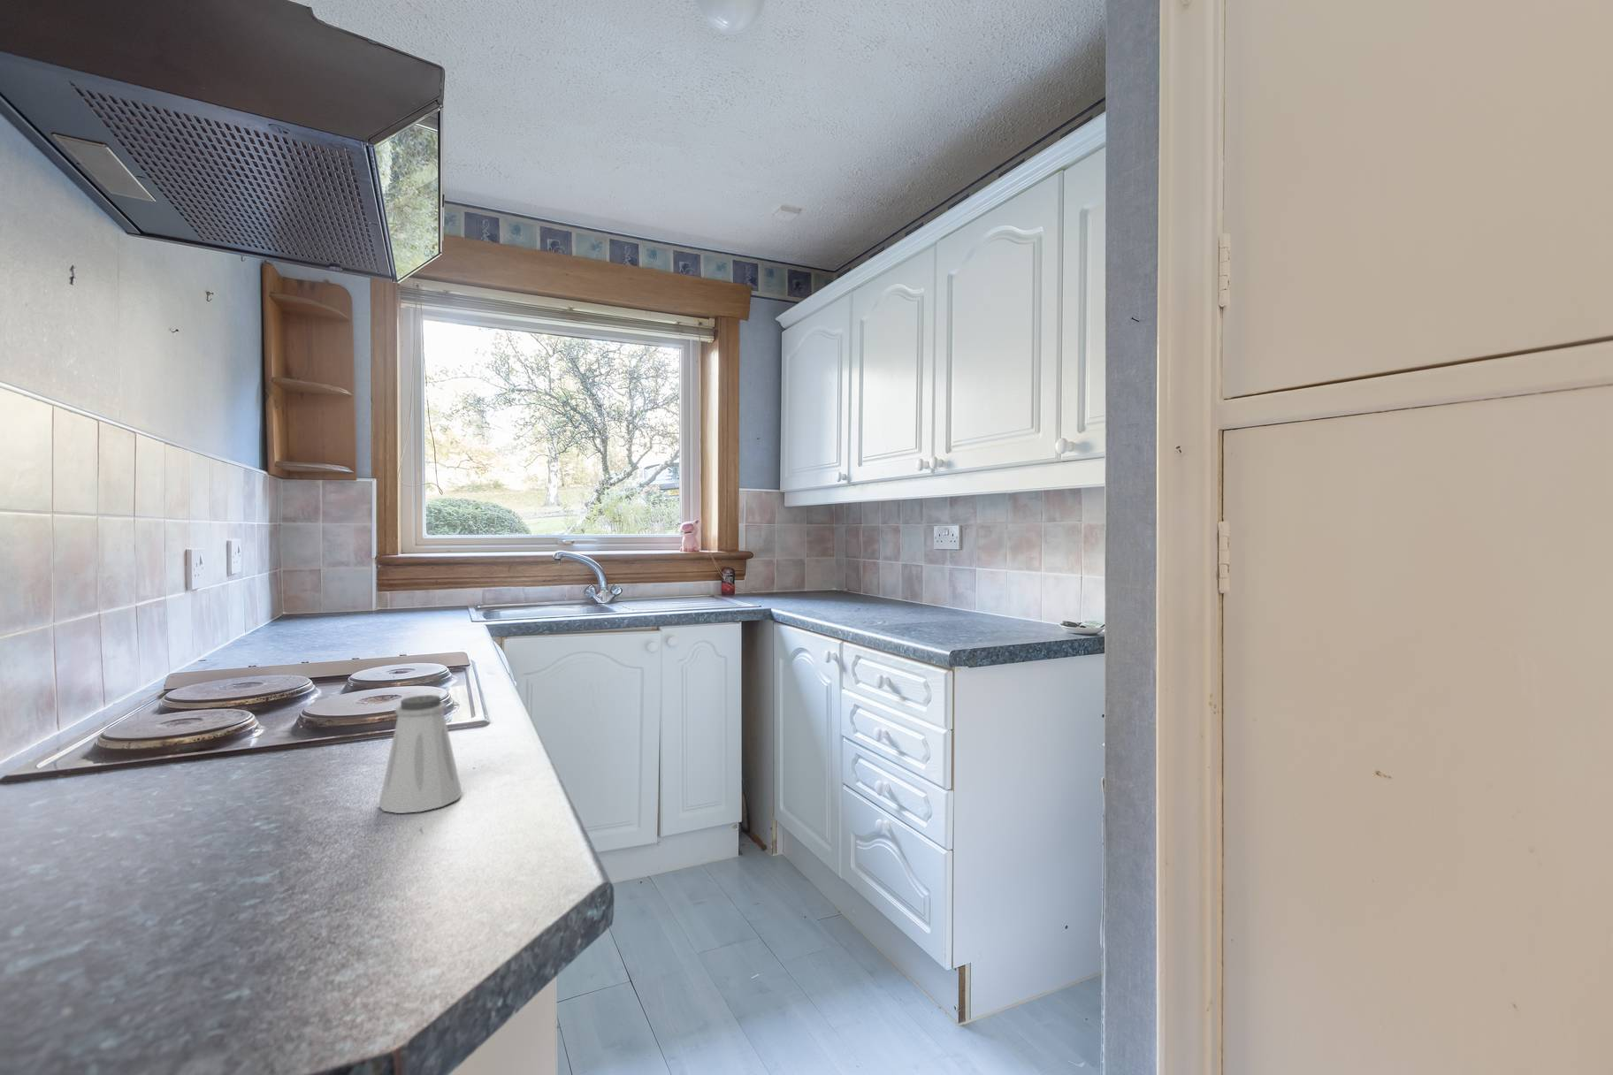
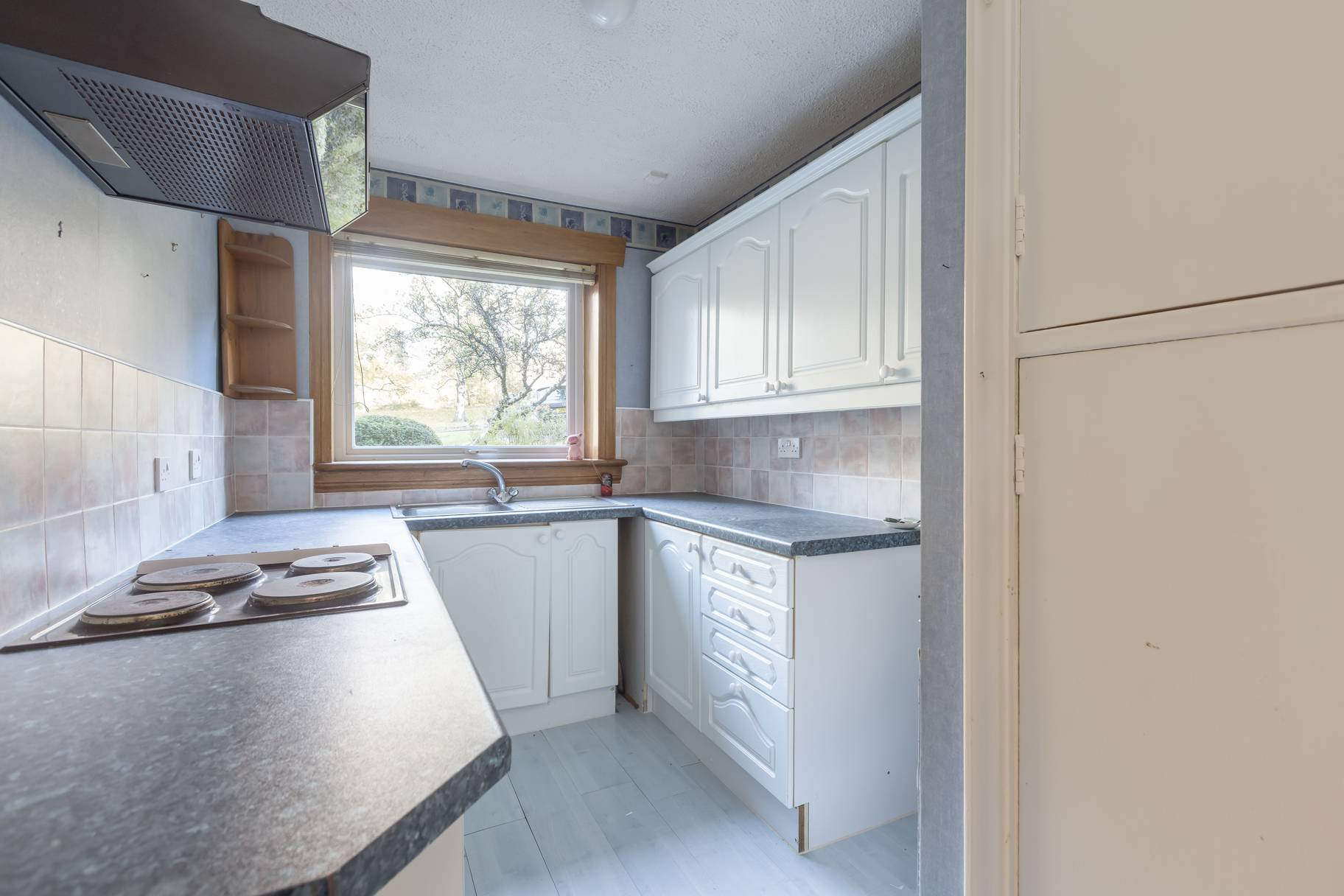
- saltshaker [378,693,462,815]
